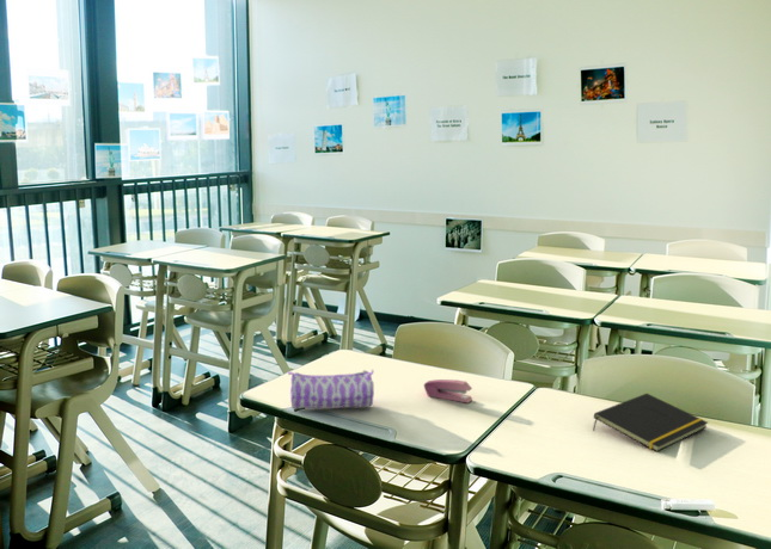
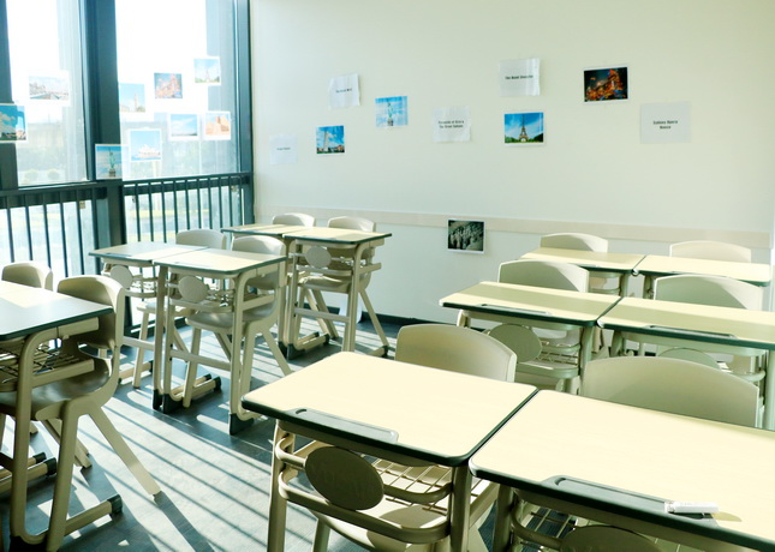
- stapler [423,378,473,405]
- pencil case [287,369,375,409]
- notepad [592,393,709,454]
